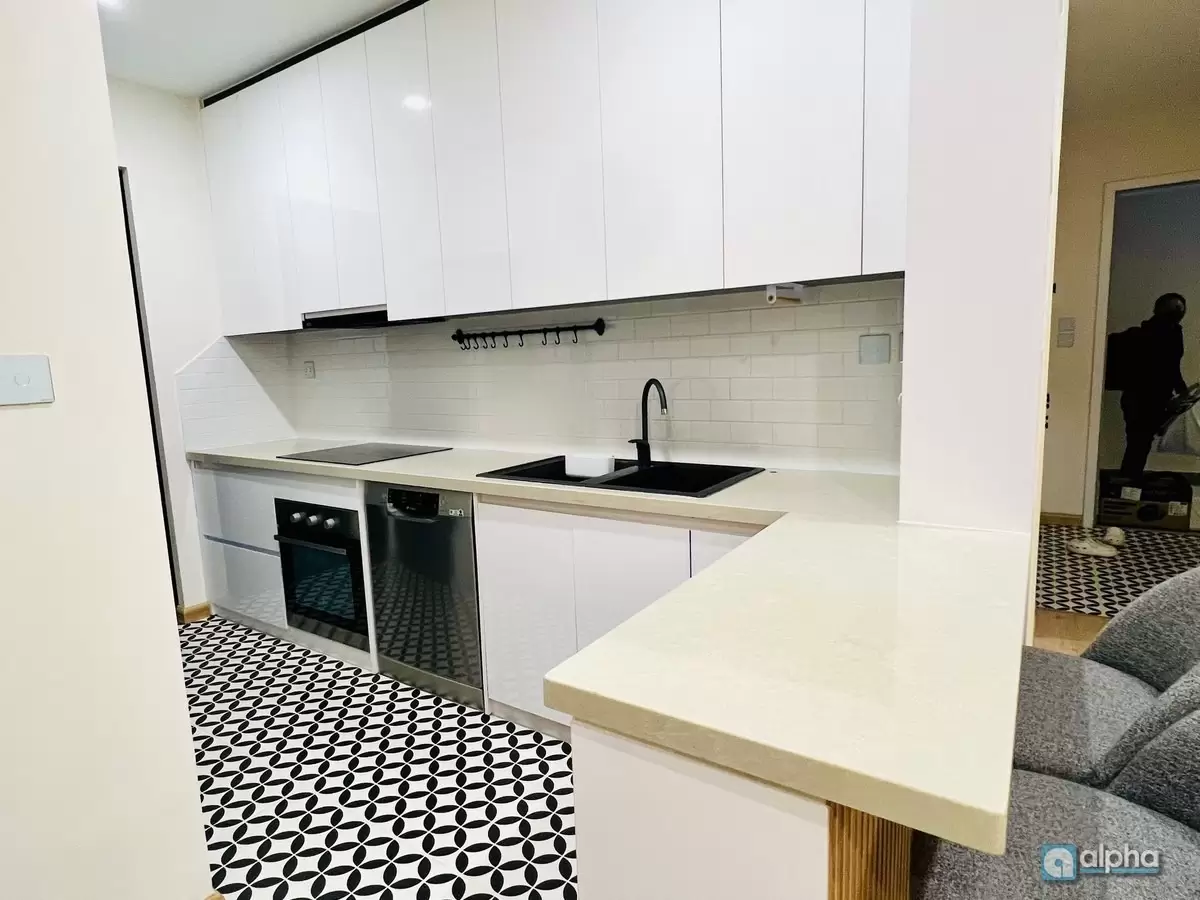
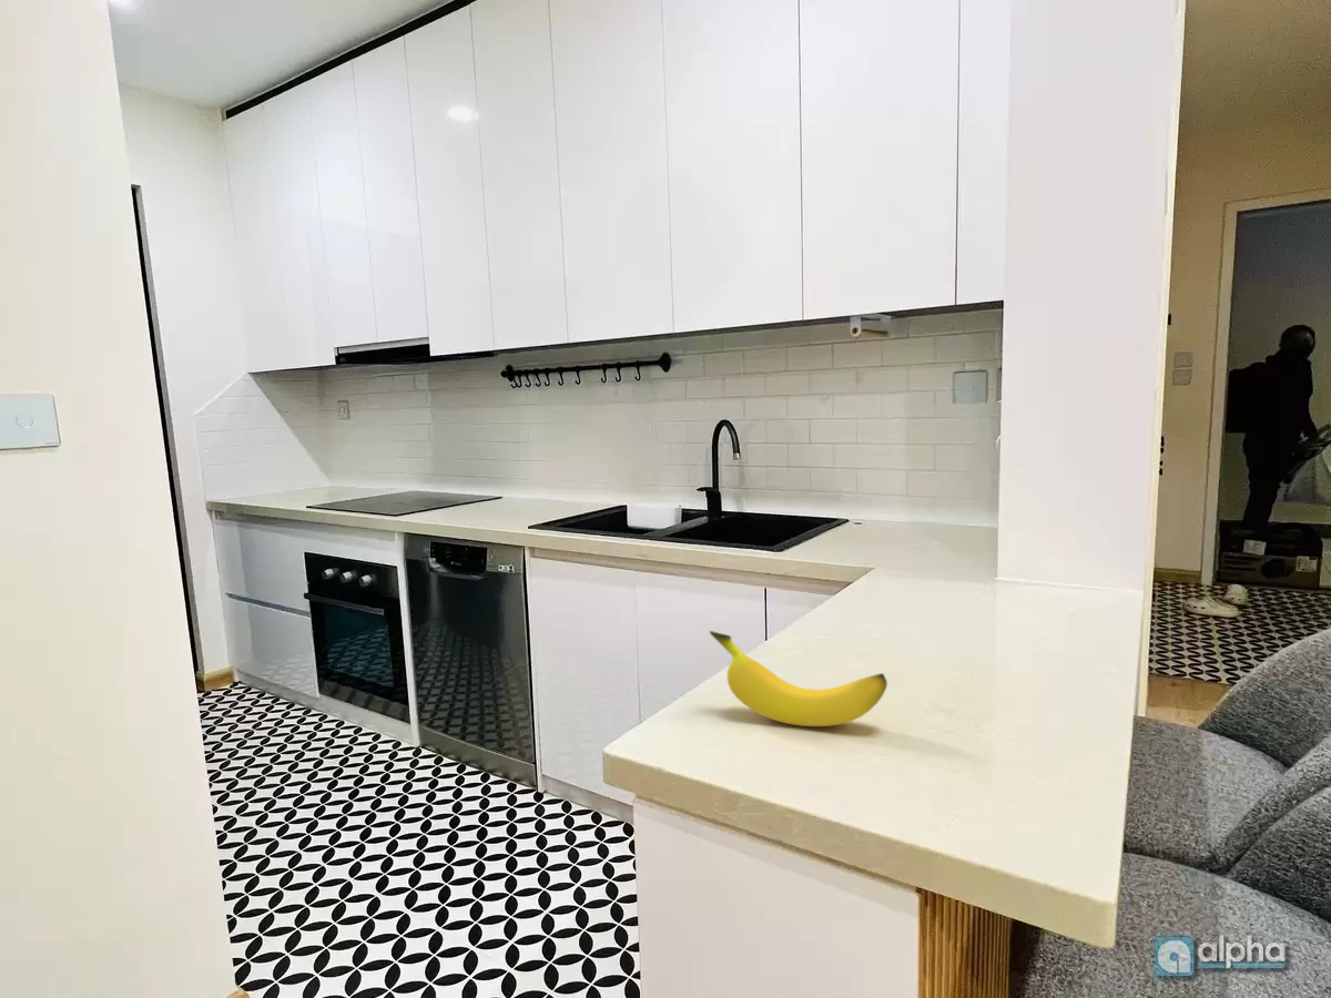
+ banana [709,630,888,727]
